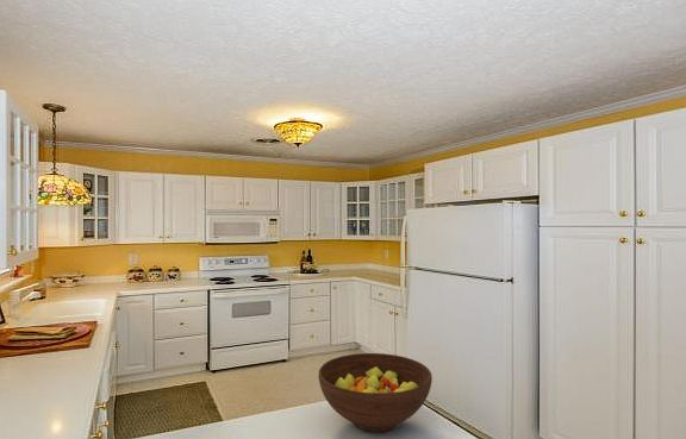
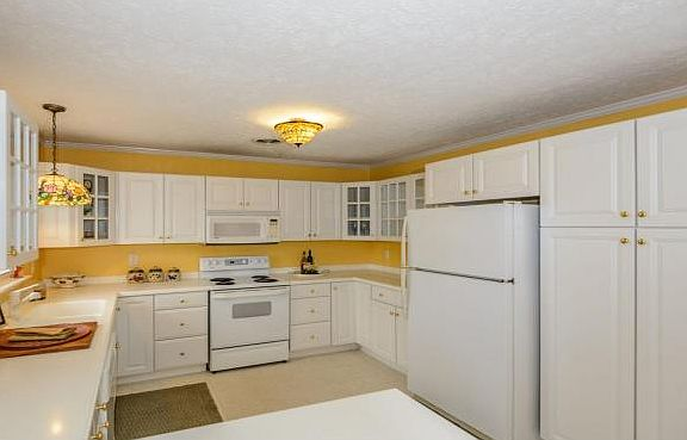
- fruit bowl [317,352,434,433]
